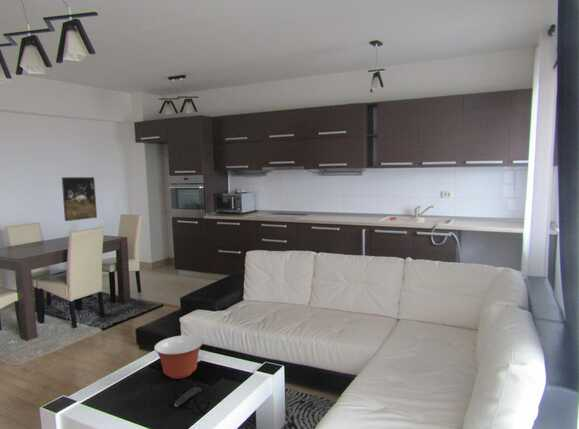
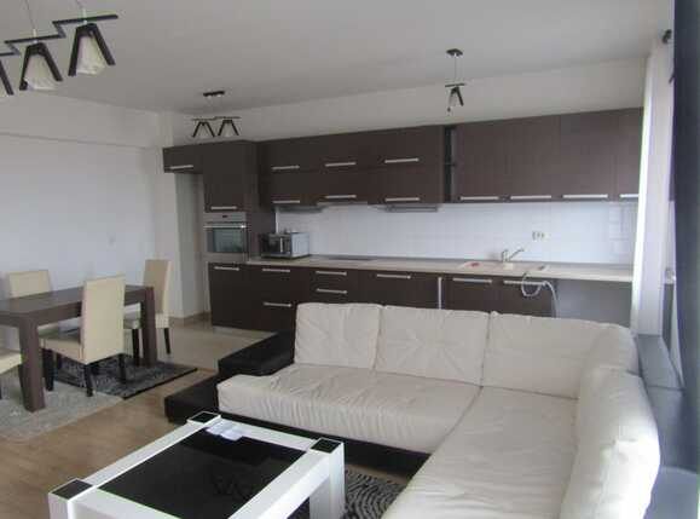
- mixing bowl [153,334,204,380]
- remote control [173,386,202,408]
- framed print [61,176,98,222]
